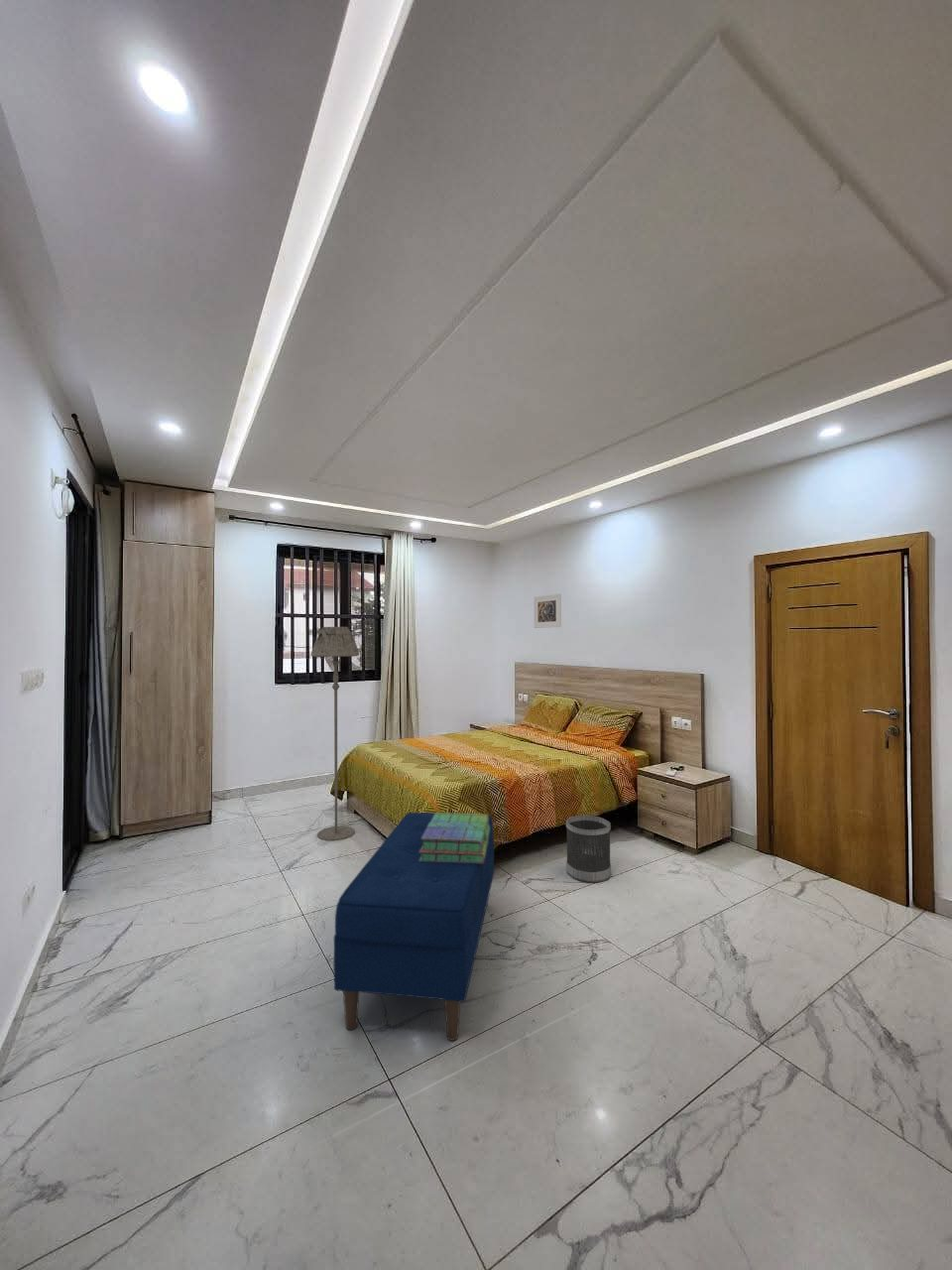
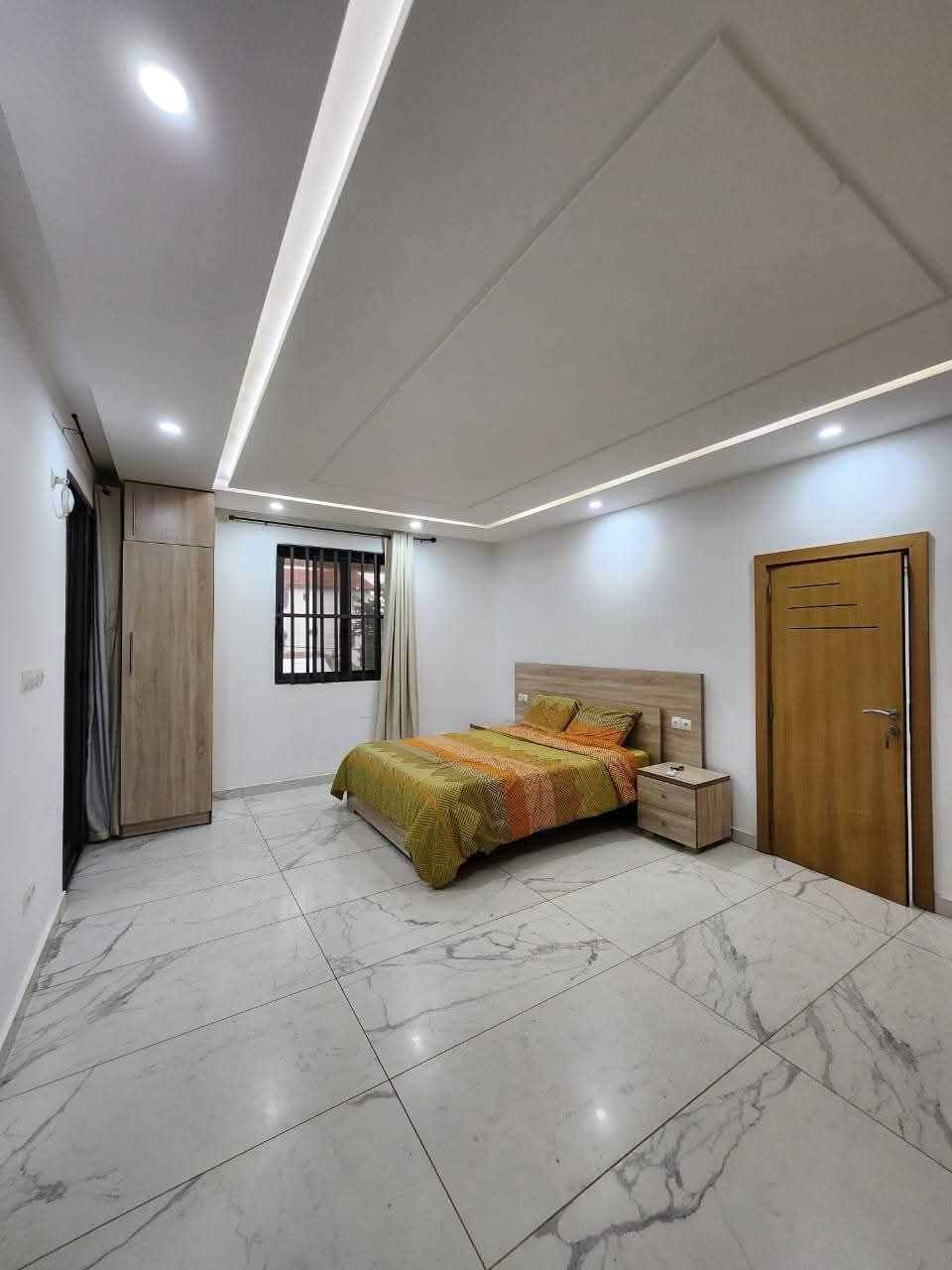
- floor lamp [310,626,360,841]
- wastebasket [565,815,612,884]
- bench [332,812,495,1042]
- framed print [534,593,562,629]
- stack of books [419,812,490,863]
